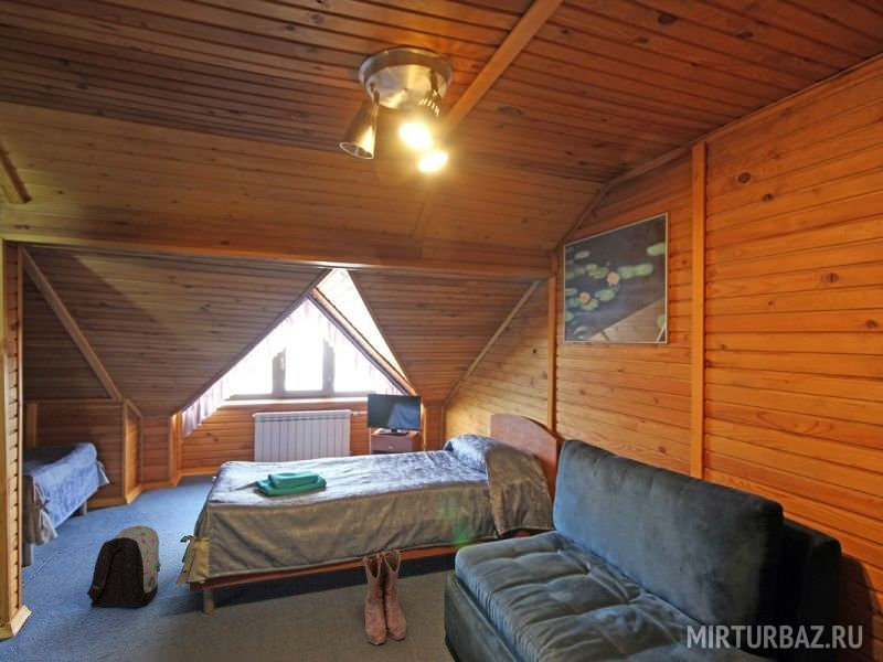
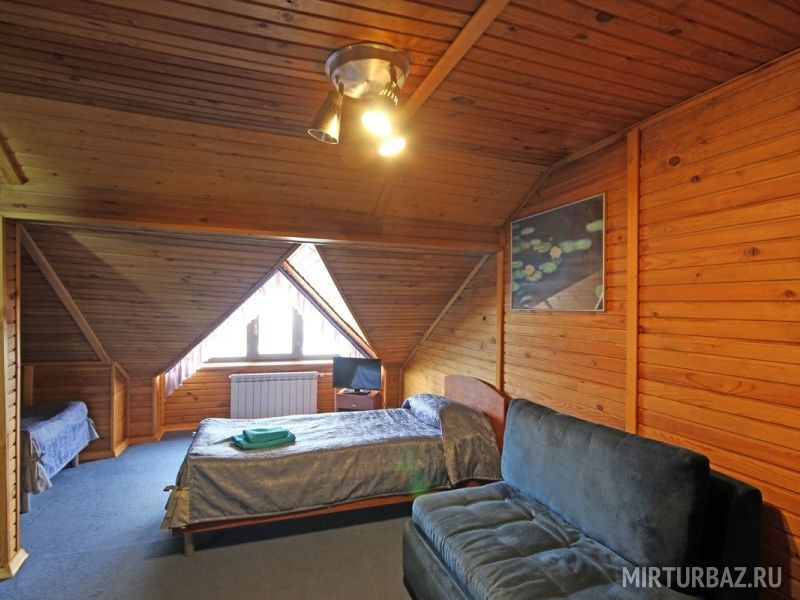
- backpack [86,524,162,609]
- boots [361,548,407,645]
